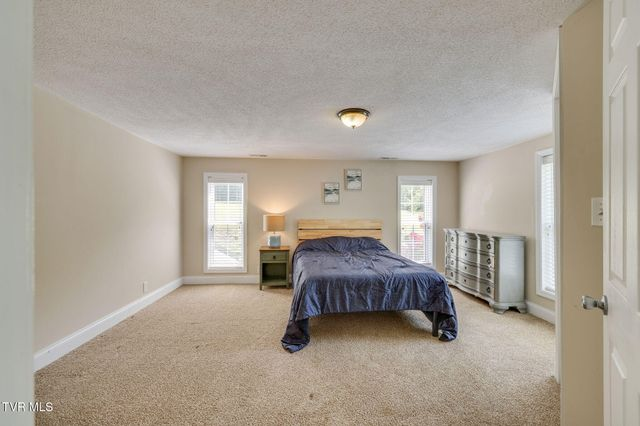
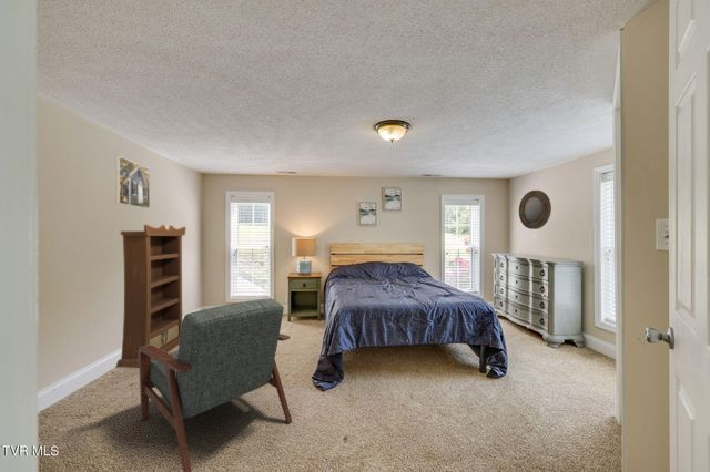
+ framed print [114,155,151,209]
+ bookcase [114,224,186,369]
+ home mirror [518,189,552,230]
+ chair [139,297,293,472]
